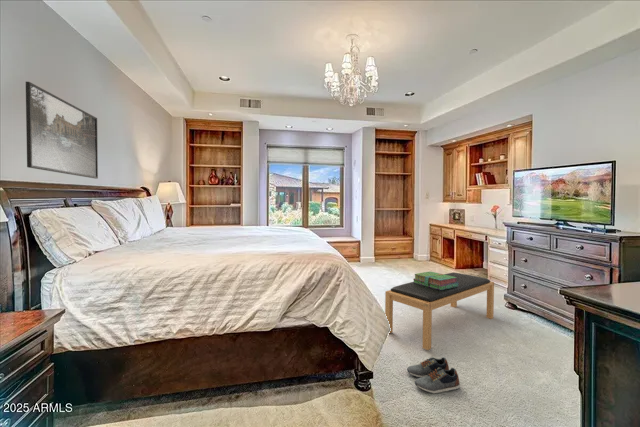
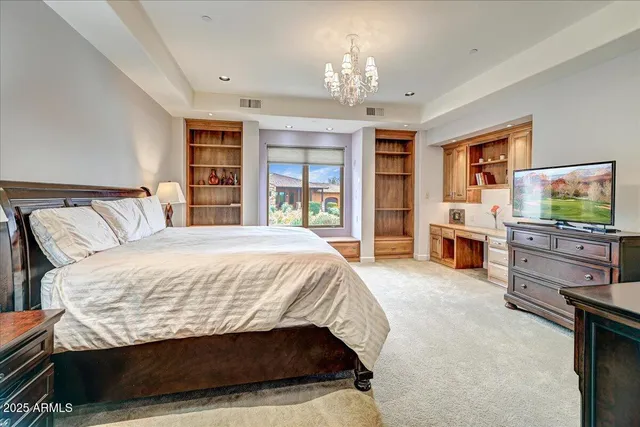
- shoe [406,356,461,394]
- stack of books [412,271,459,290]
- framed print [25,81,99,180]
- bench [384,272,495,351]
